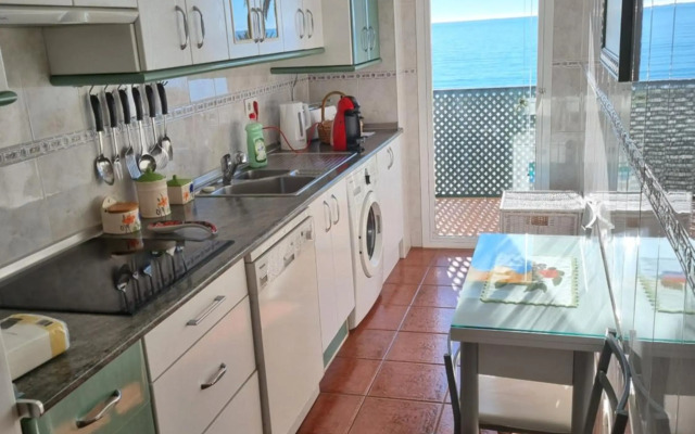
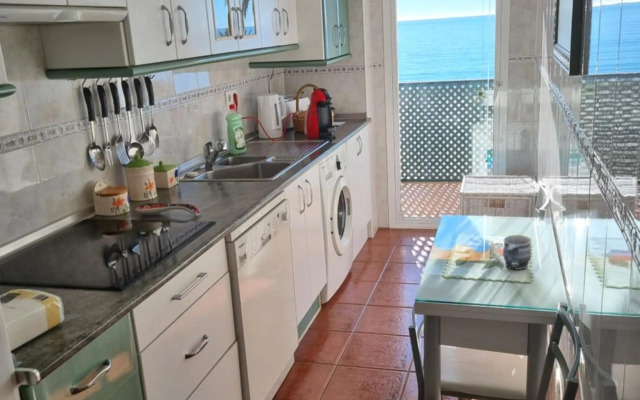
+ mug [502,234,532,271]
